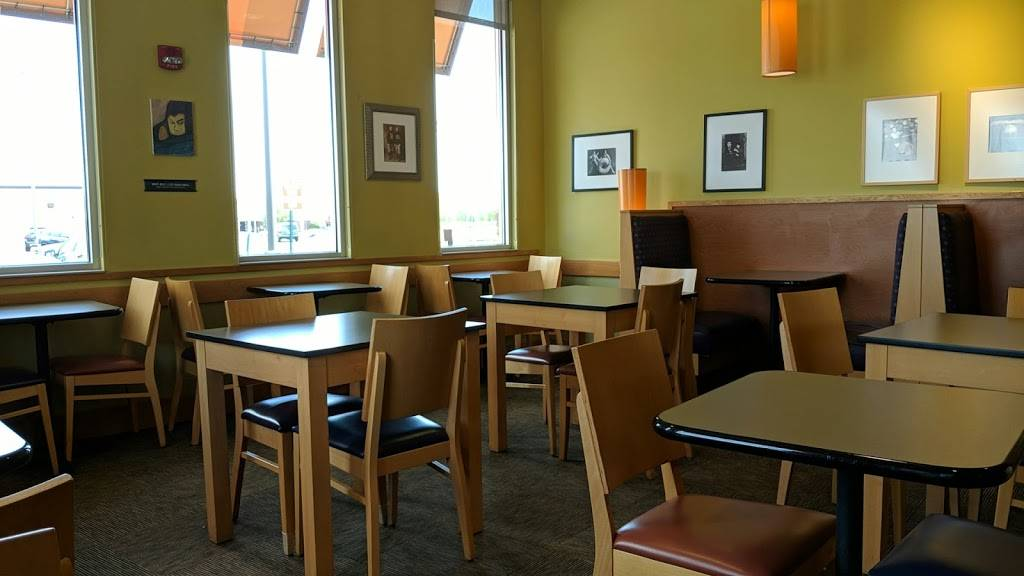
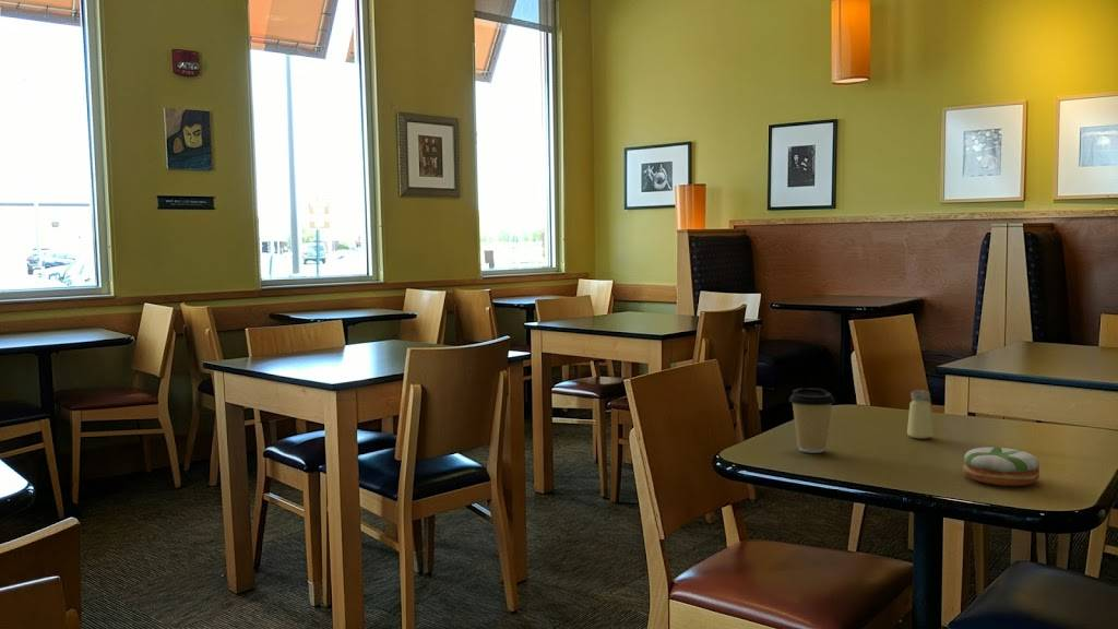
+ coffee cup [788,388,836,454]
+ pastry [962,447,1040,487]
+ saltshaker [906,389,933,440]
